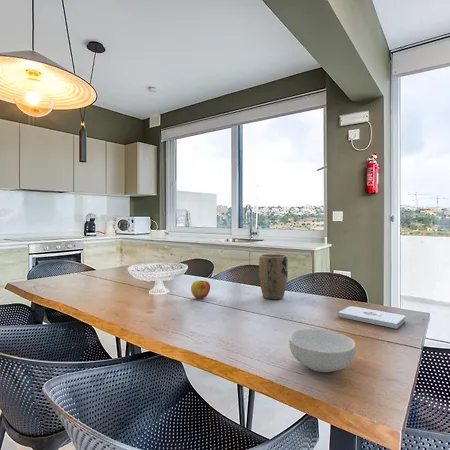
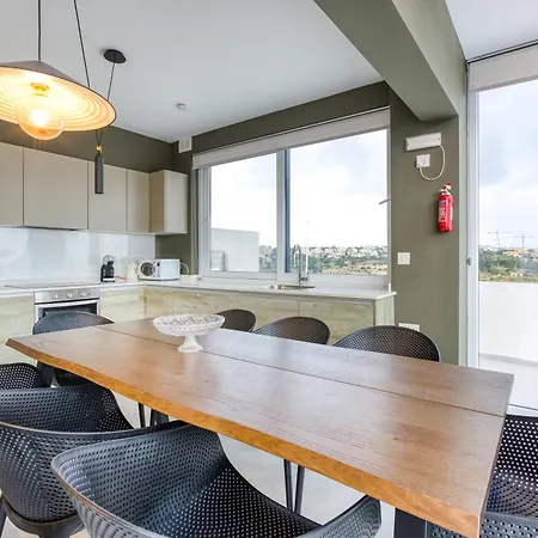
- notepad [337,305,406,330]
- cereal bowl [288,328,357,373]
- apple [190,279,211,300]
- plant pot [258,253,289,300]
